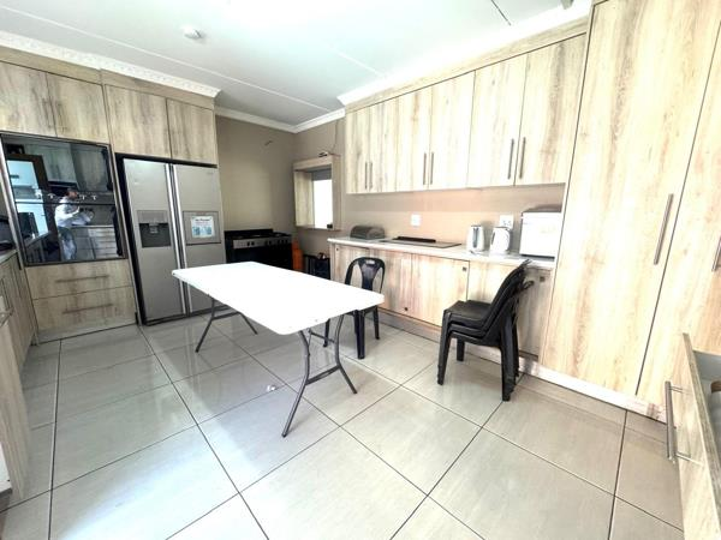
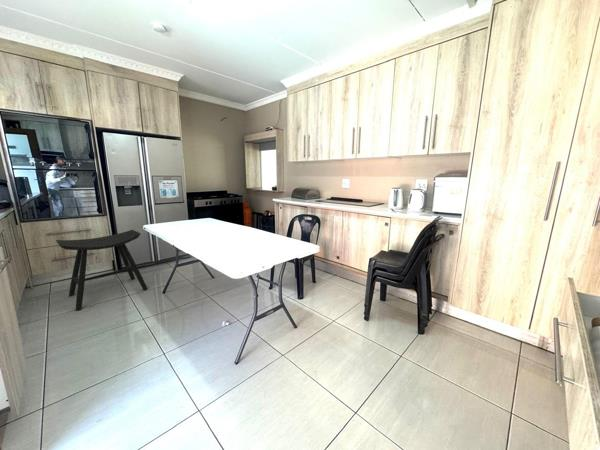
+ stool [55,229,149,312]
